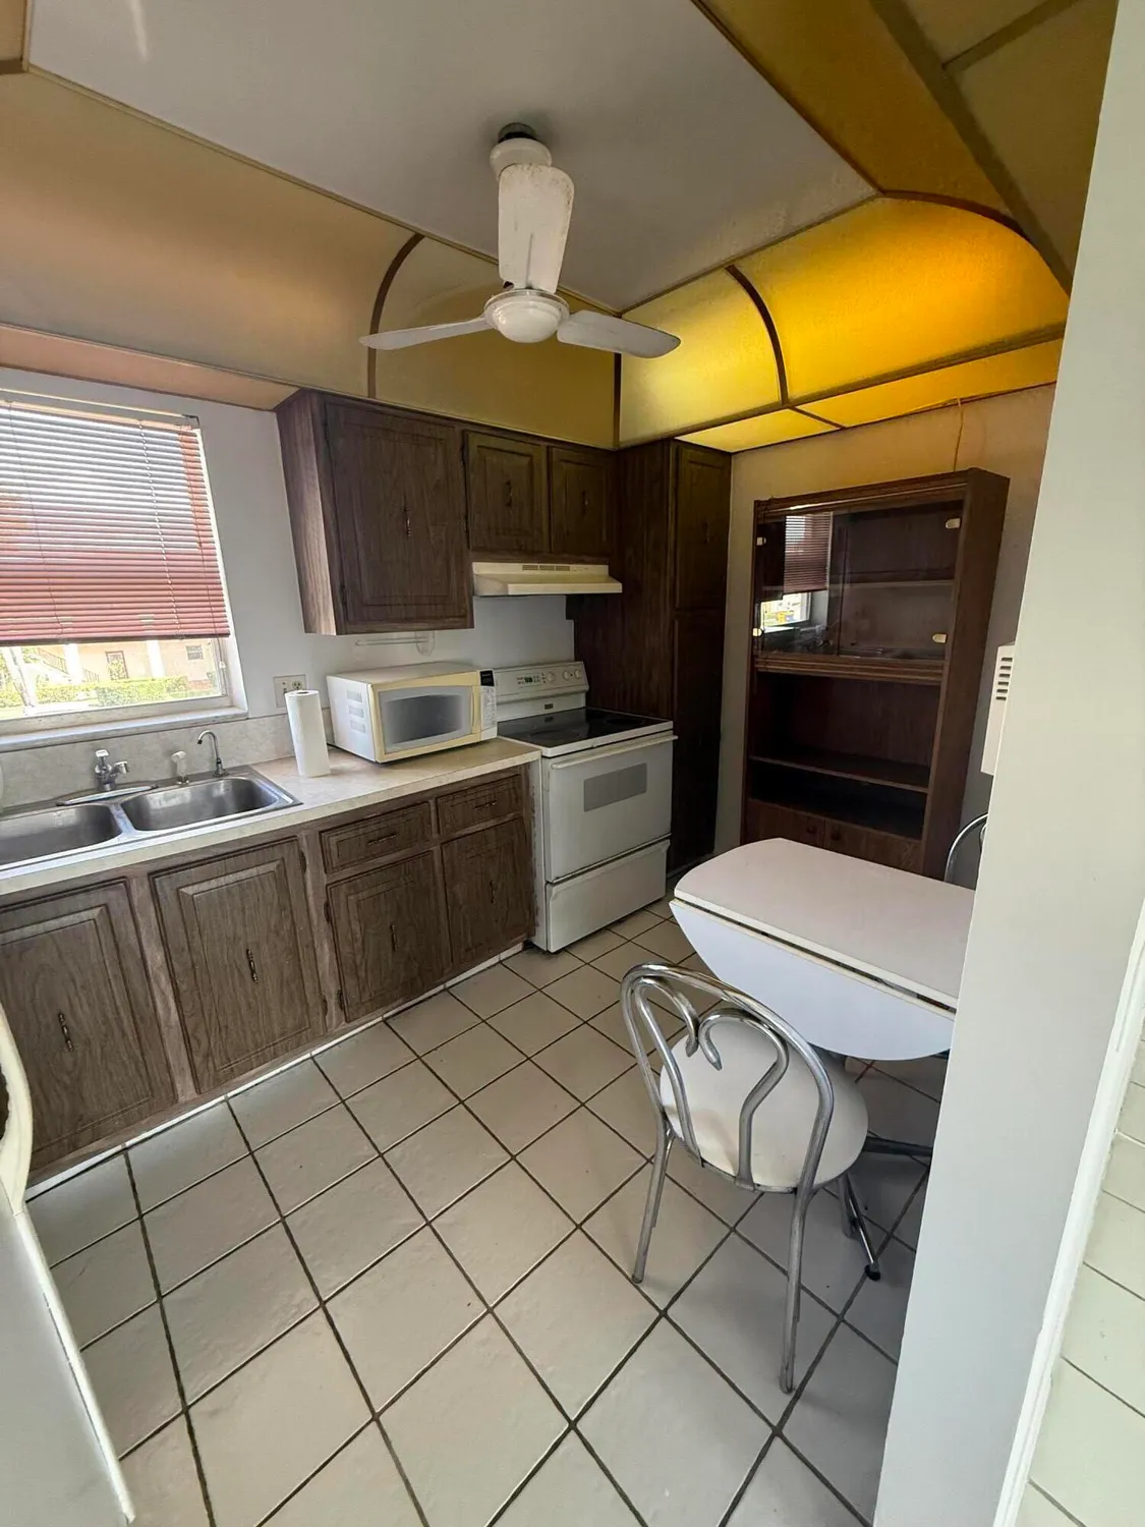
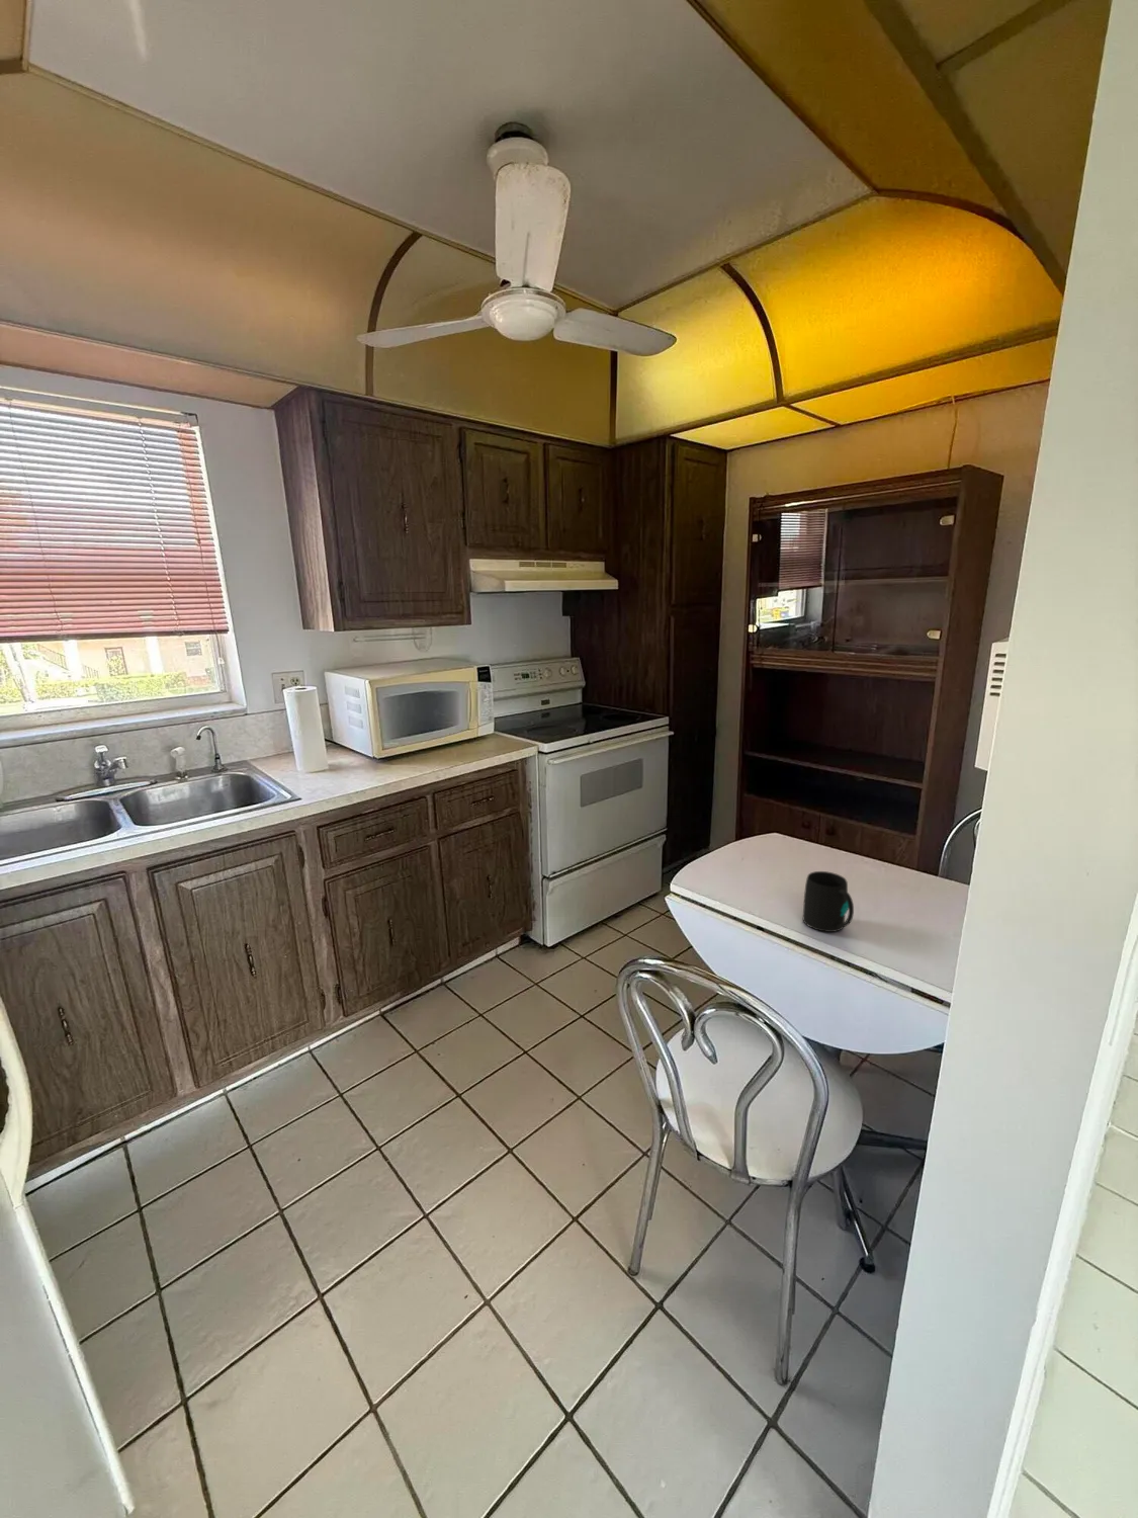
+ mug [802,870,855,934]
